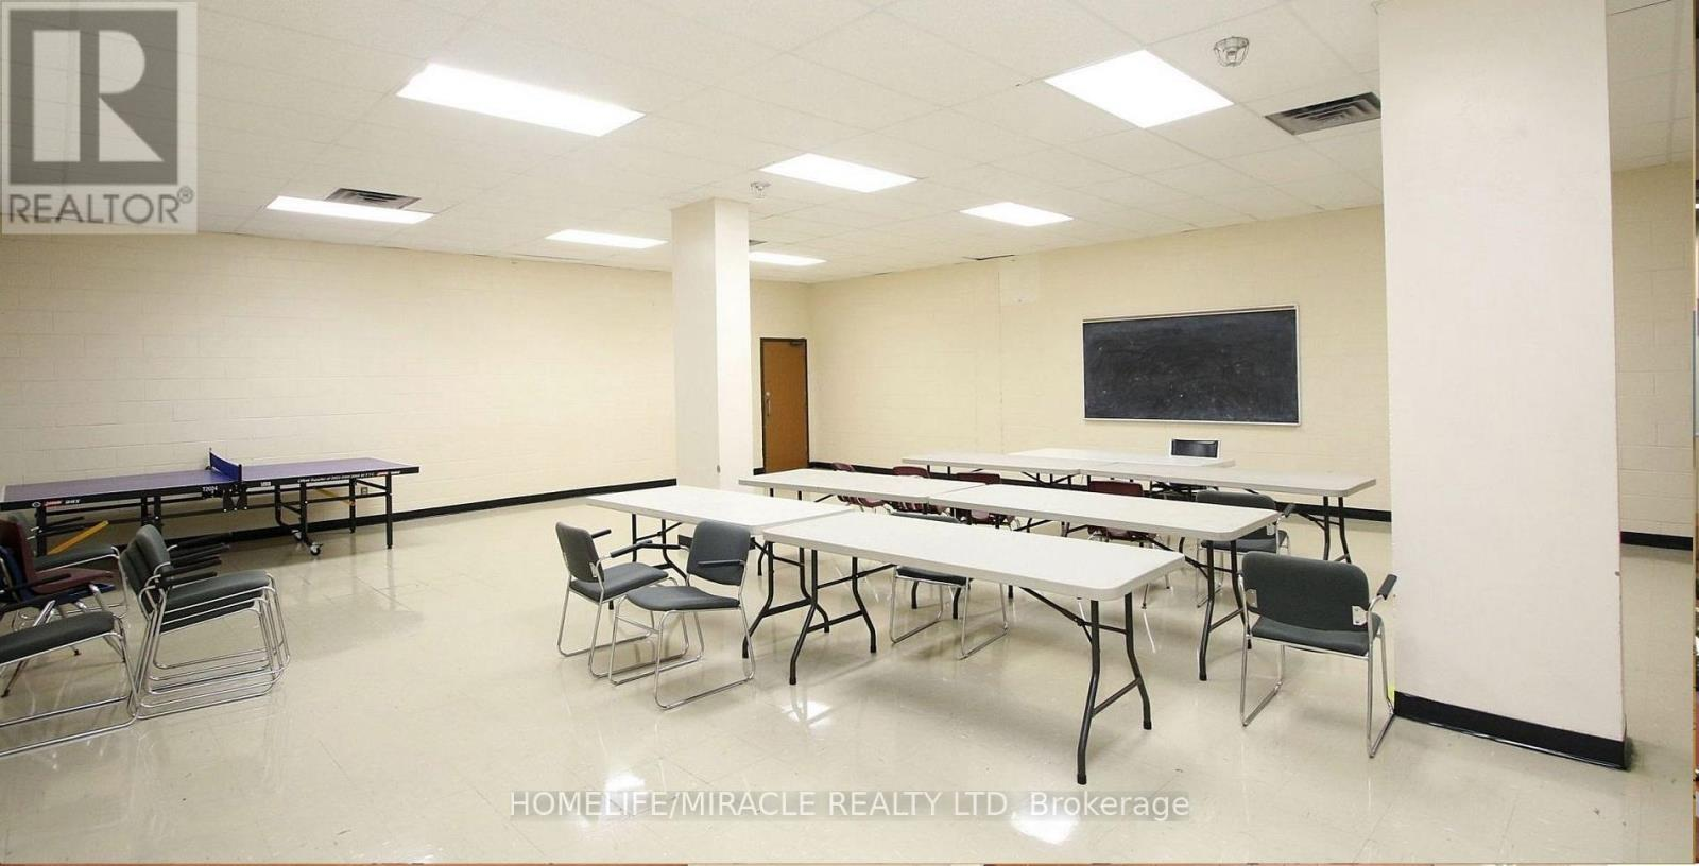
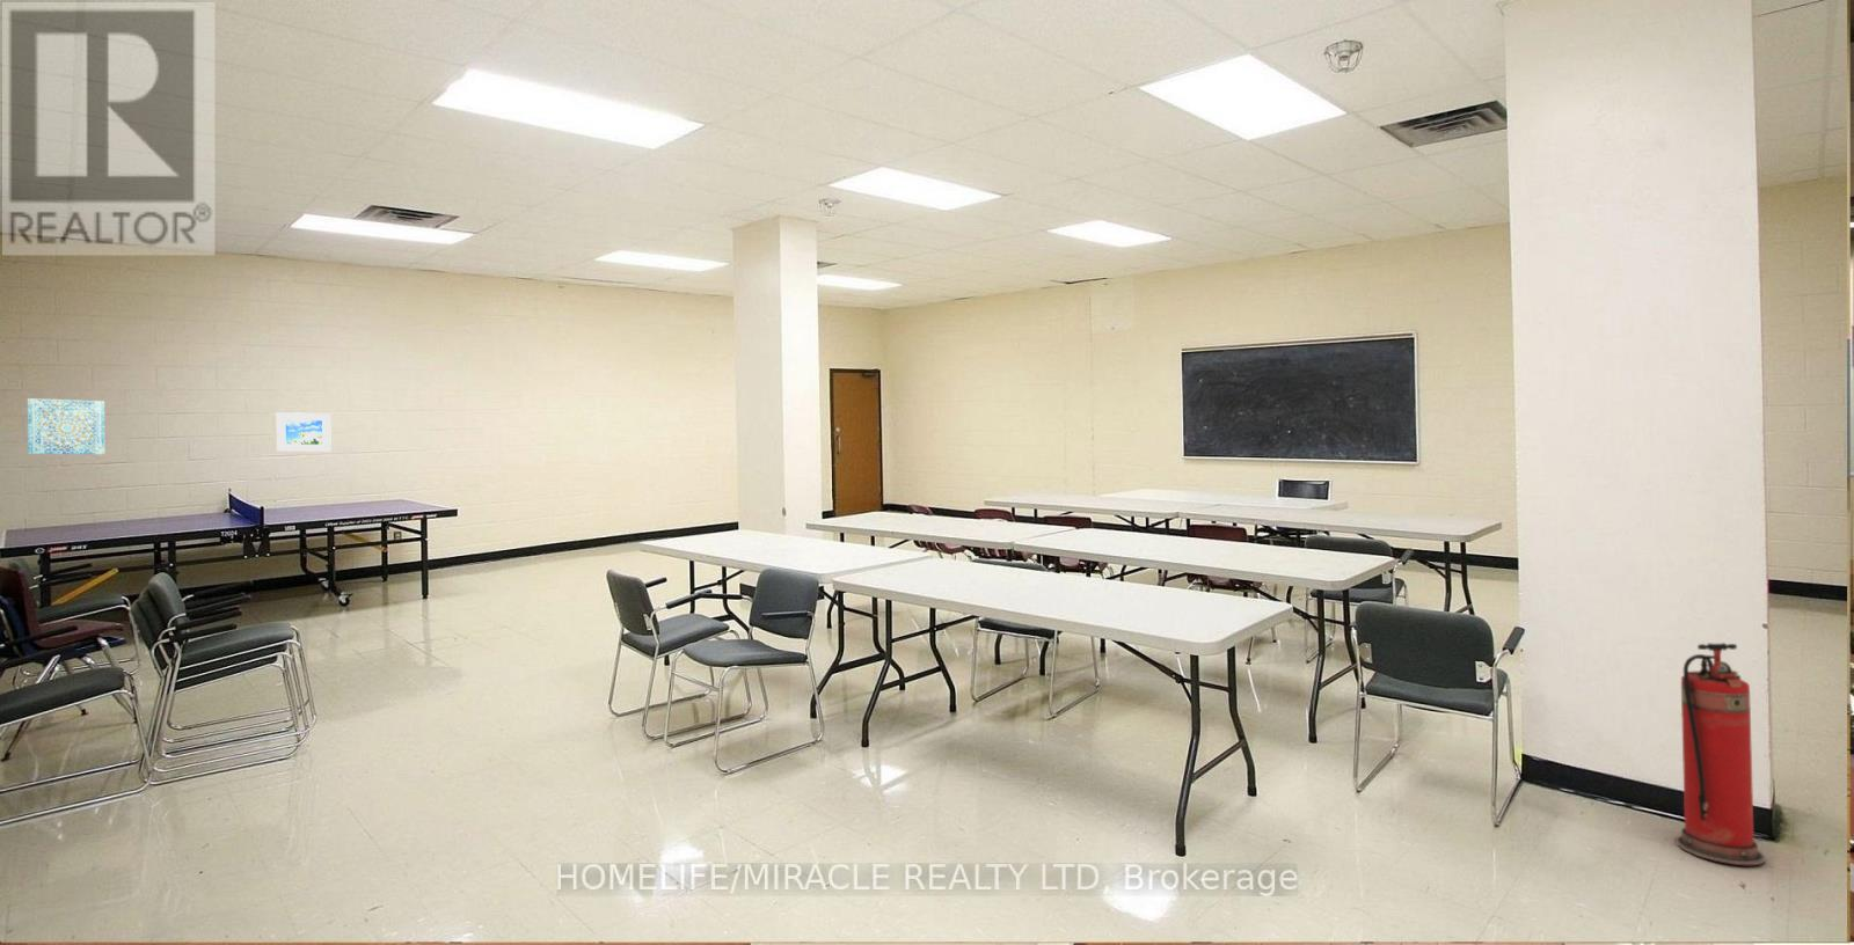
+ fire extinguisher [1674,641,1767,867]
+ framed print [276,411,333,453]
+ wall art [27,398,106,456]
